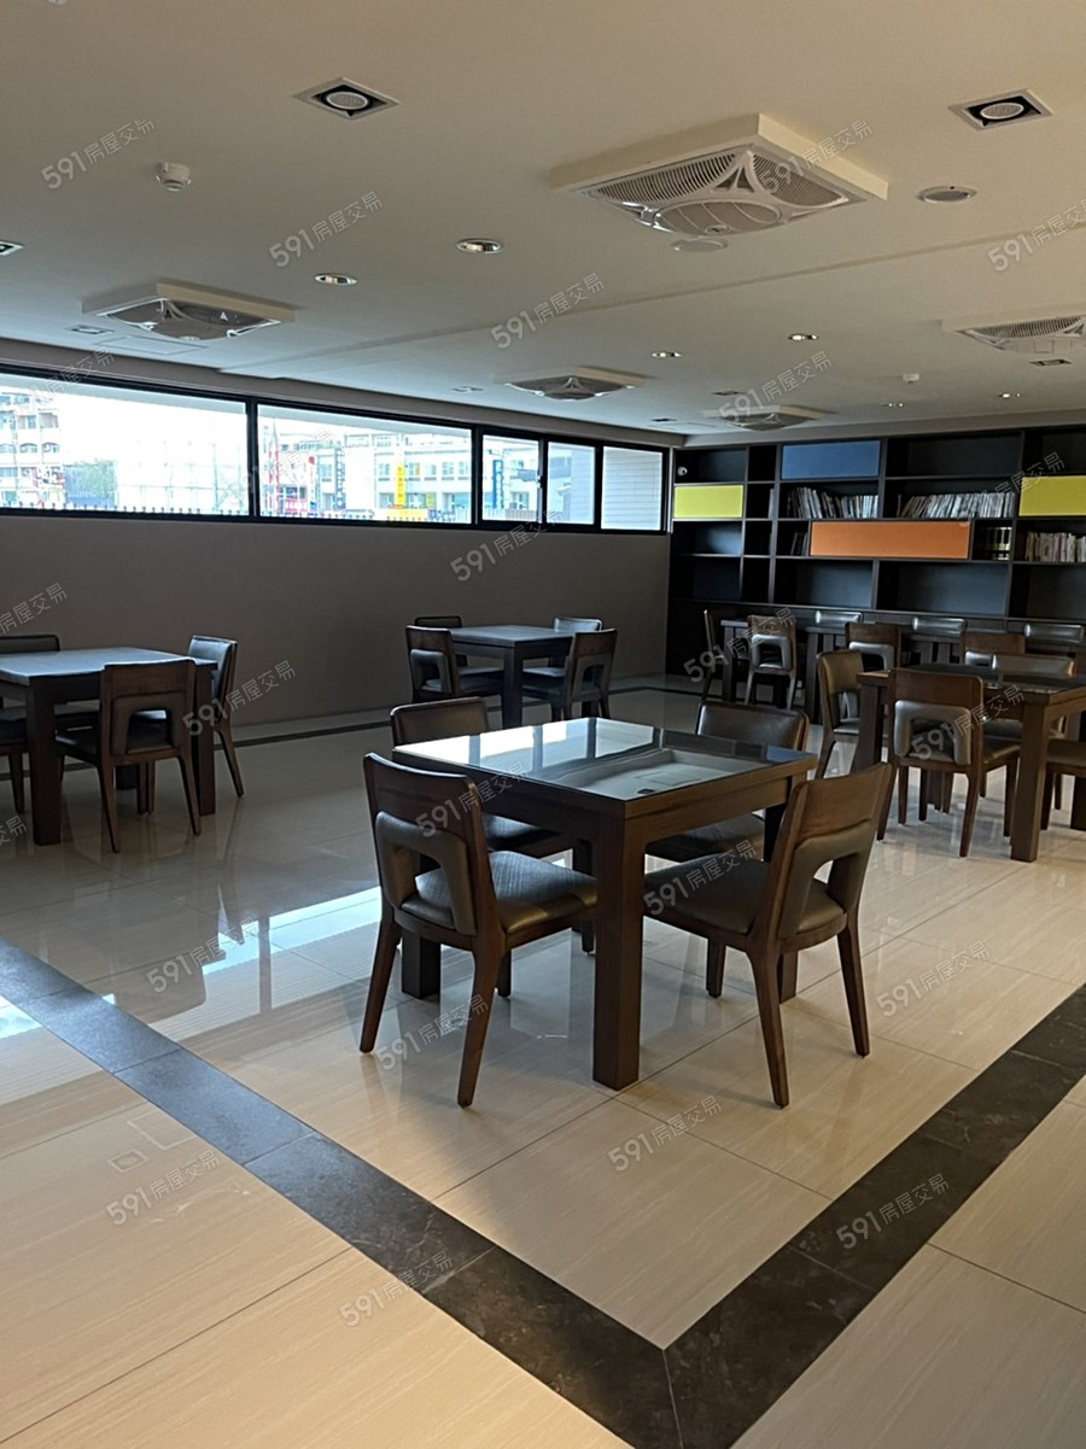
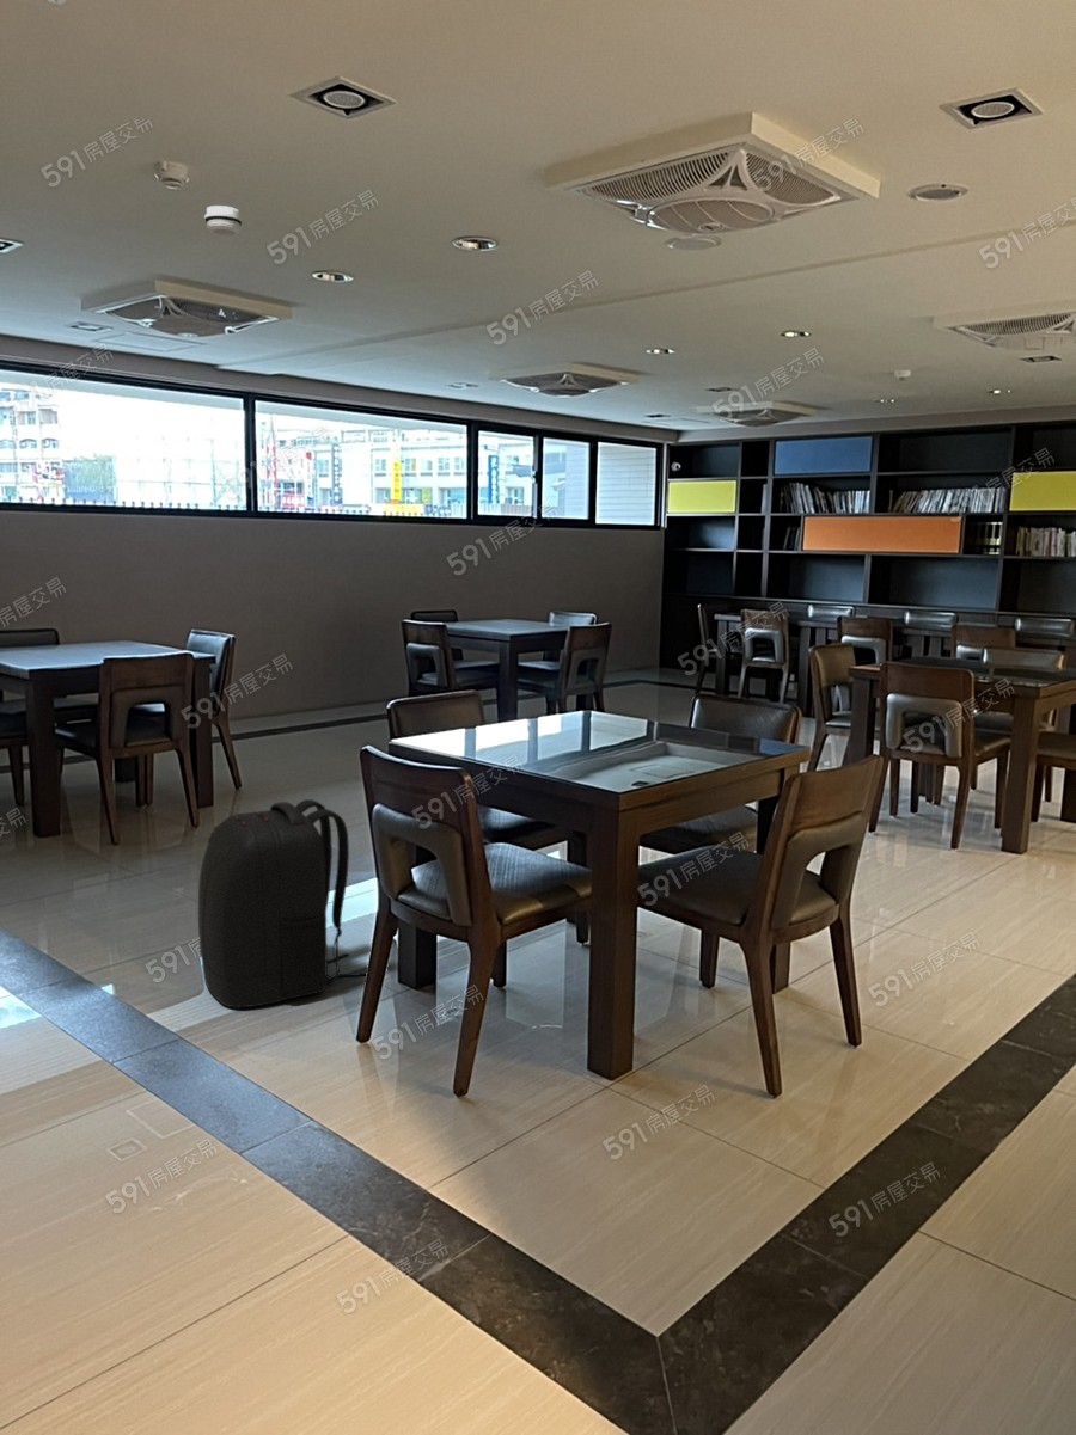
+ backpack [197,798,367,1008]
+ smoke detector [203,204,243,237]
